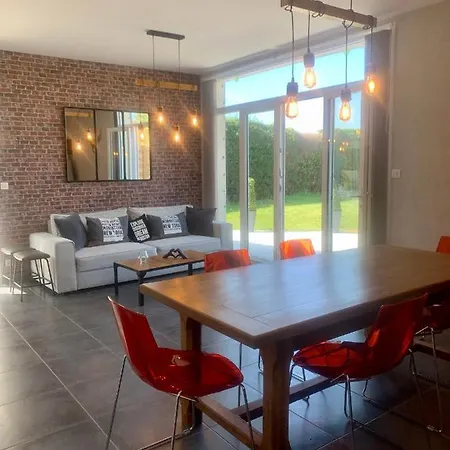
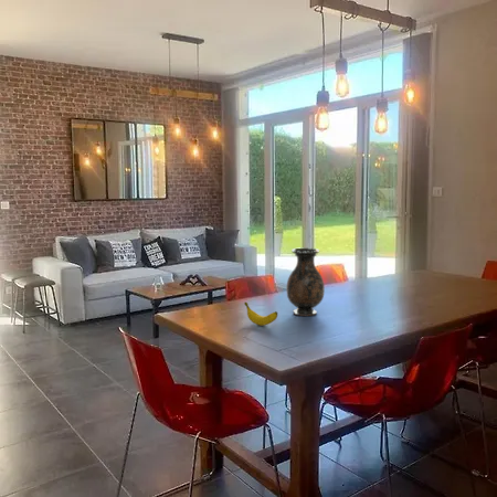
+ vase [285,247,326,317]
+ banana [243,302,278,327]
